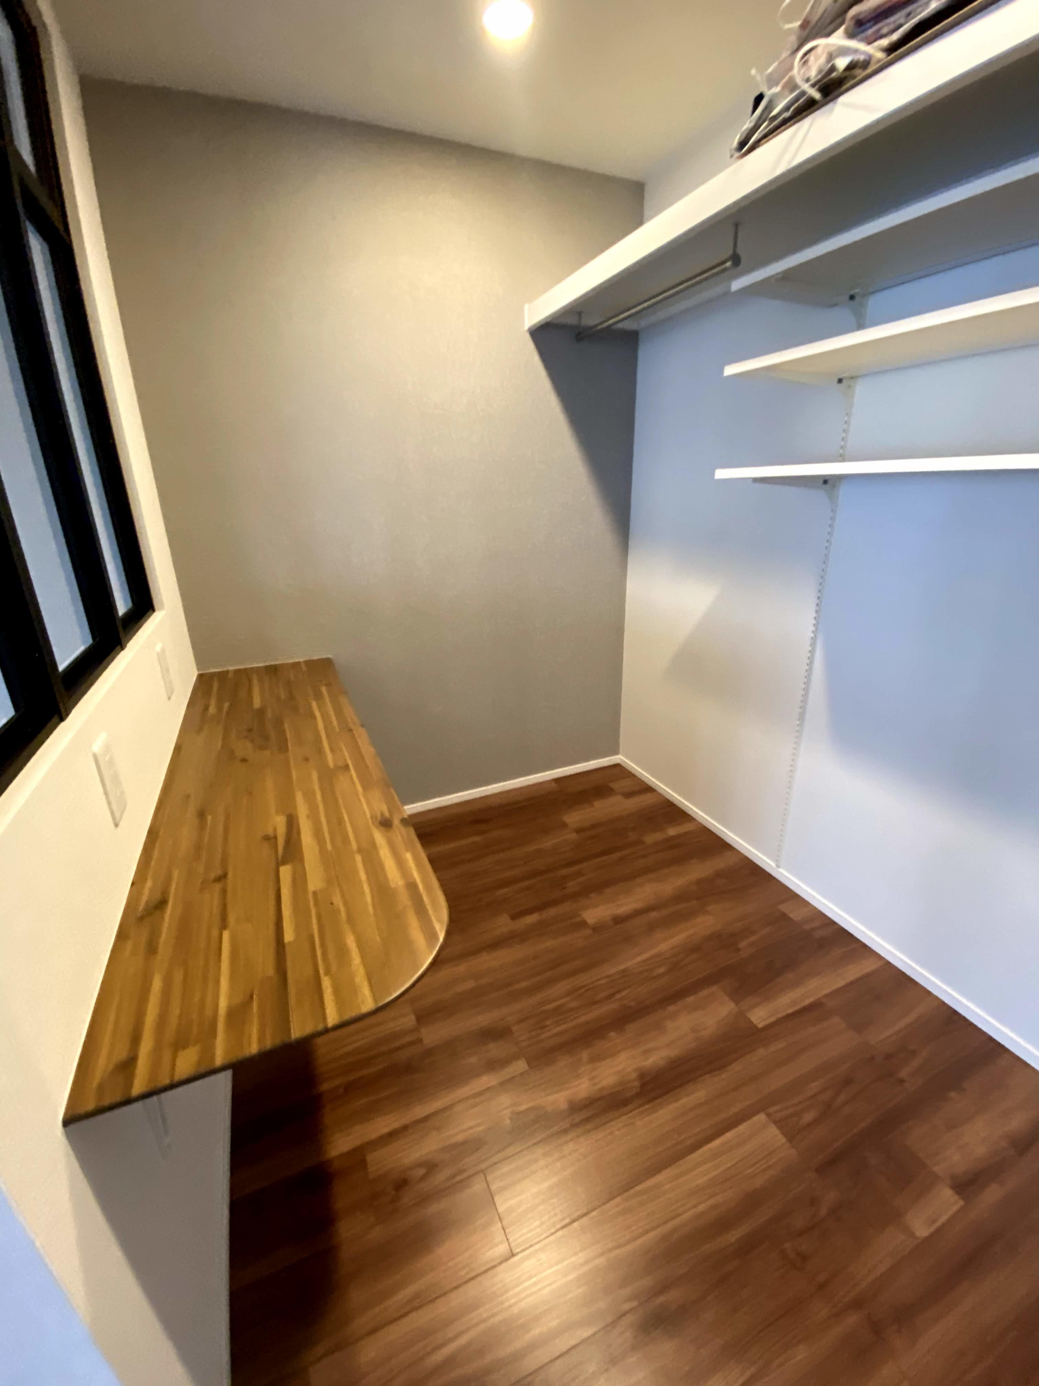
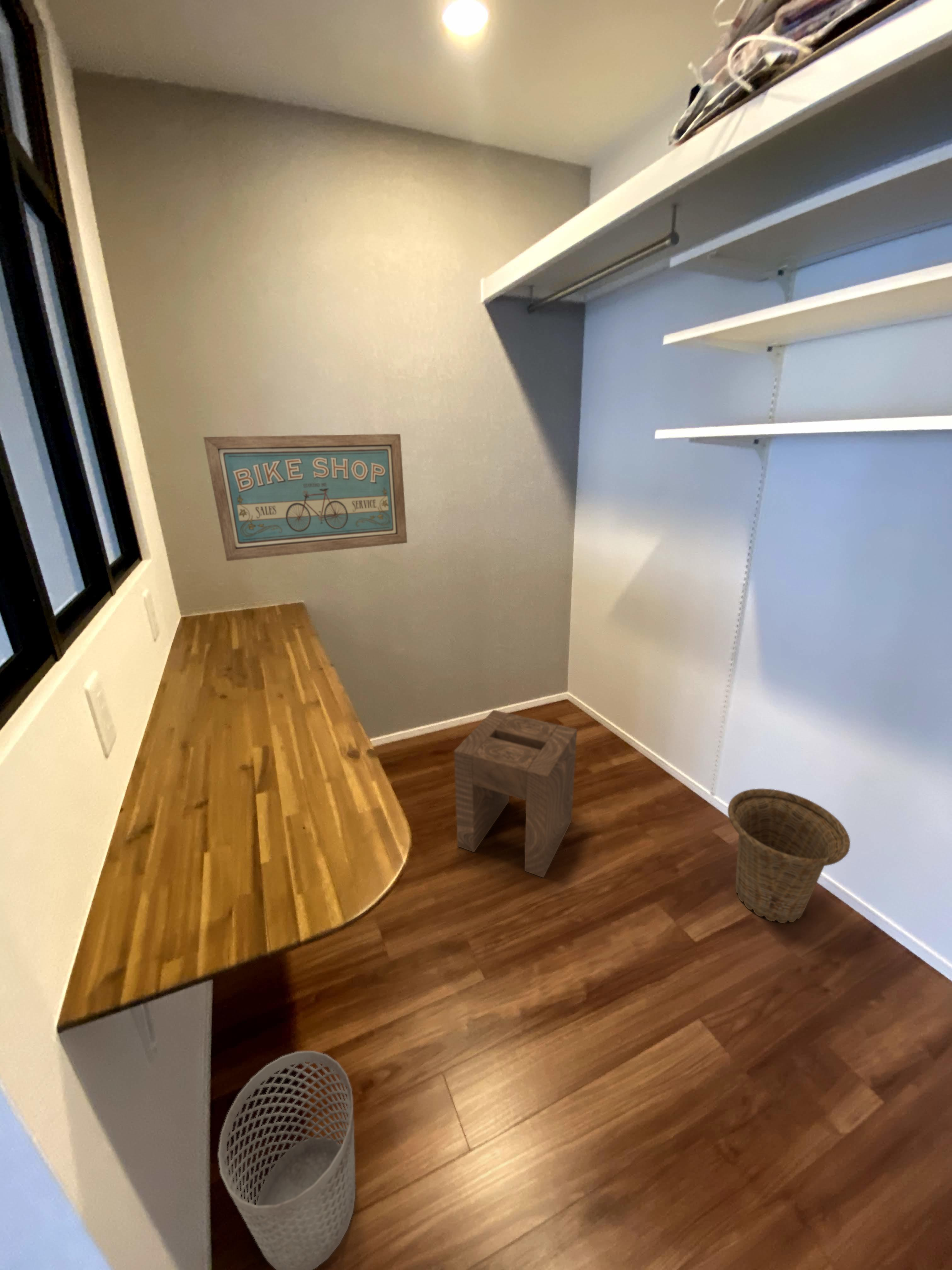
+ wall art [203,433,408,561]
+ wastebasket [218,1050,356,1270]
+ basket [728,788,851,924]
+ stool [454,710,577,878]
